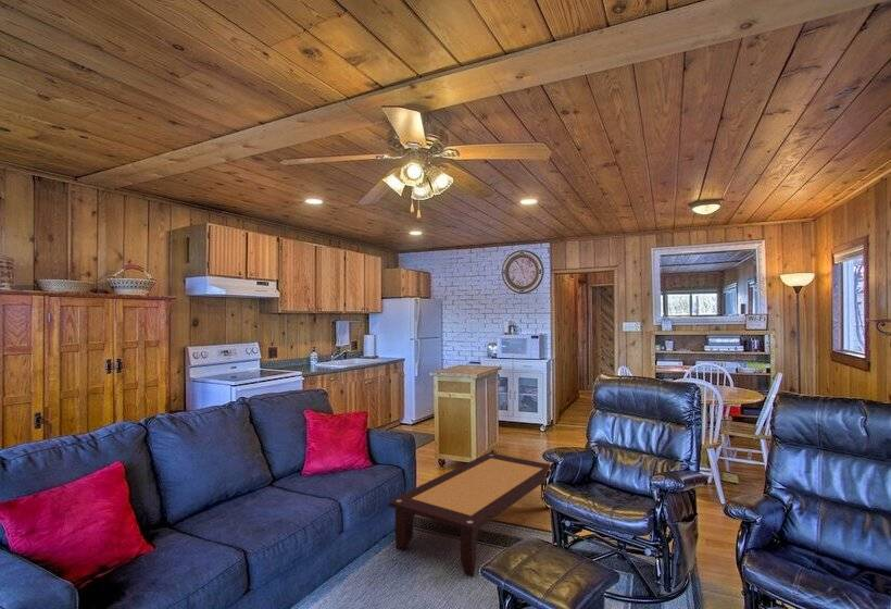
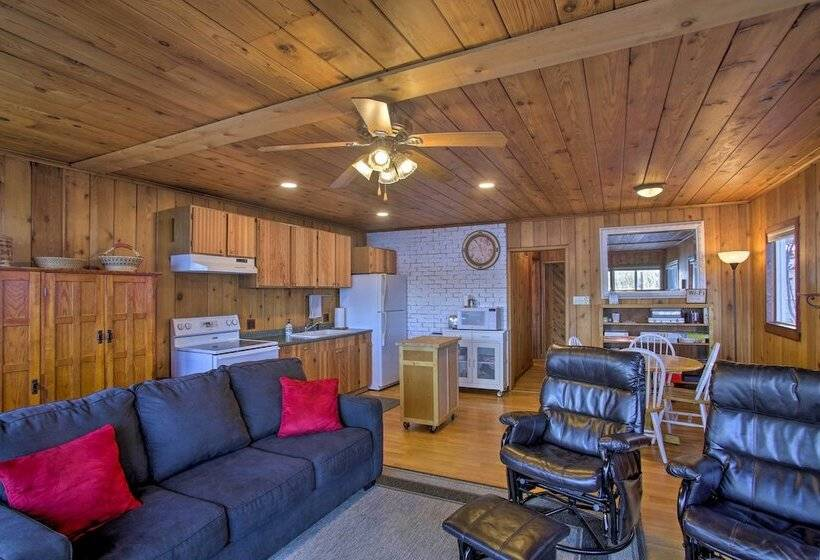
- coffee table [387,451,551,577]
